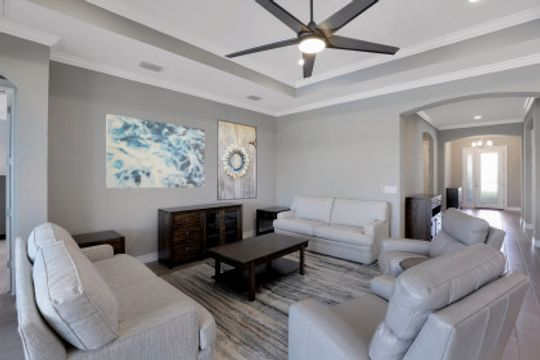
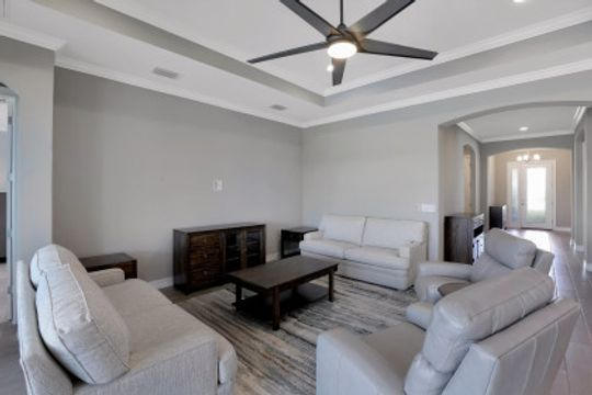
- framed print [216,118,258,202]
- wall art [105,113,205,189]
